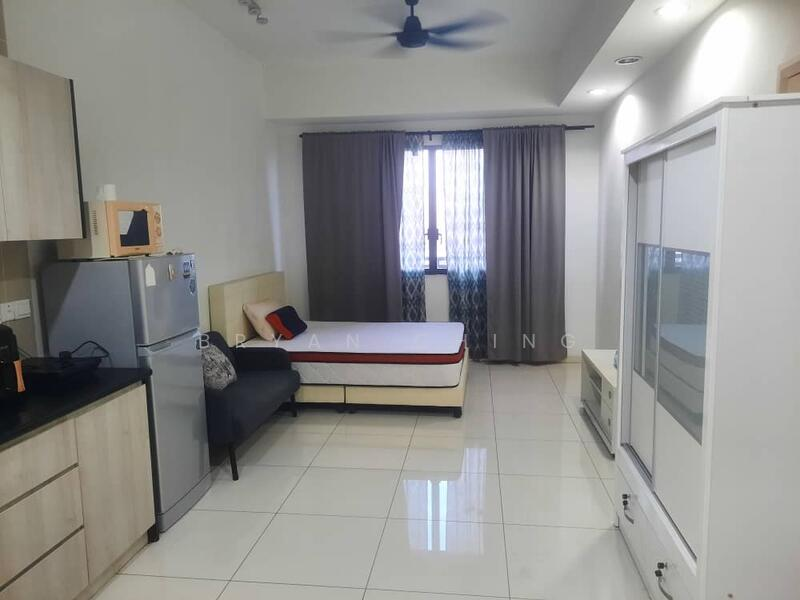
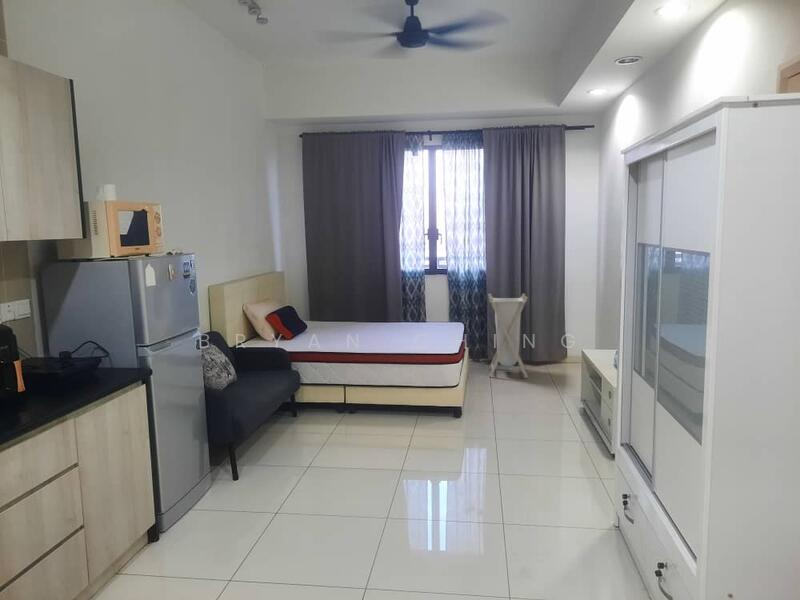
+ laundry hamper [487,292,529,379]
